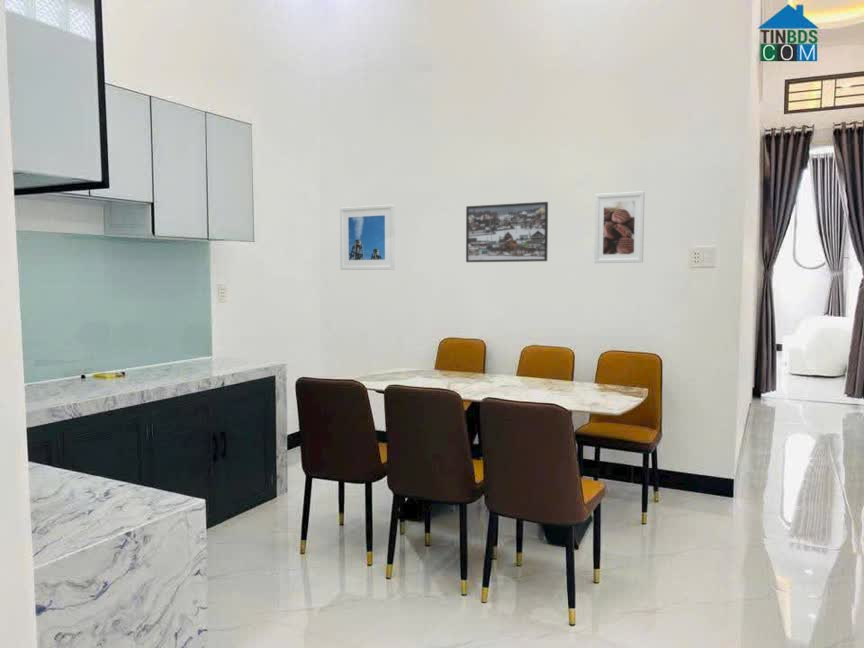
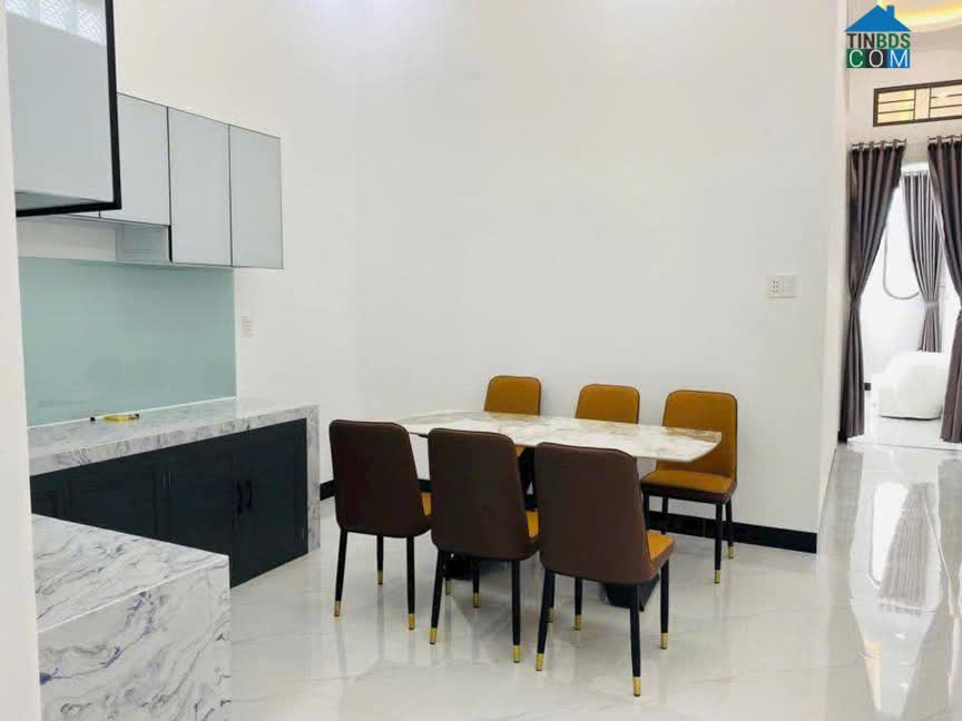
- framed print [339,204,396,271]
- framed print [593,190,646,264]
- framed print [465,201,549,263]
